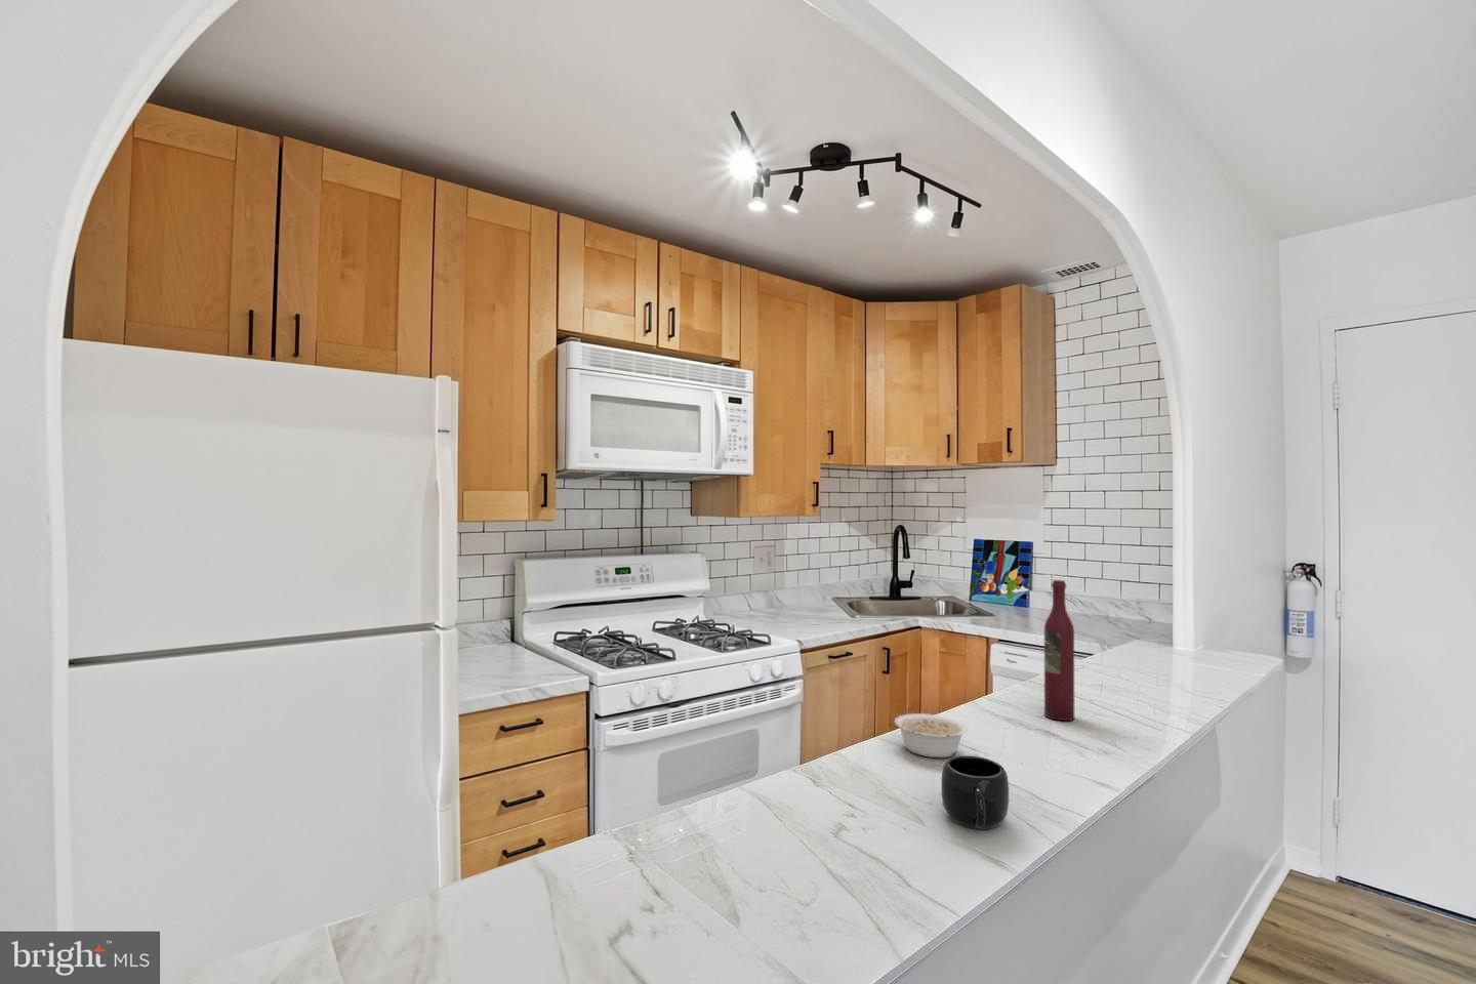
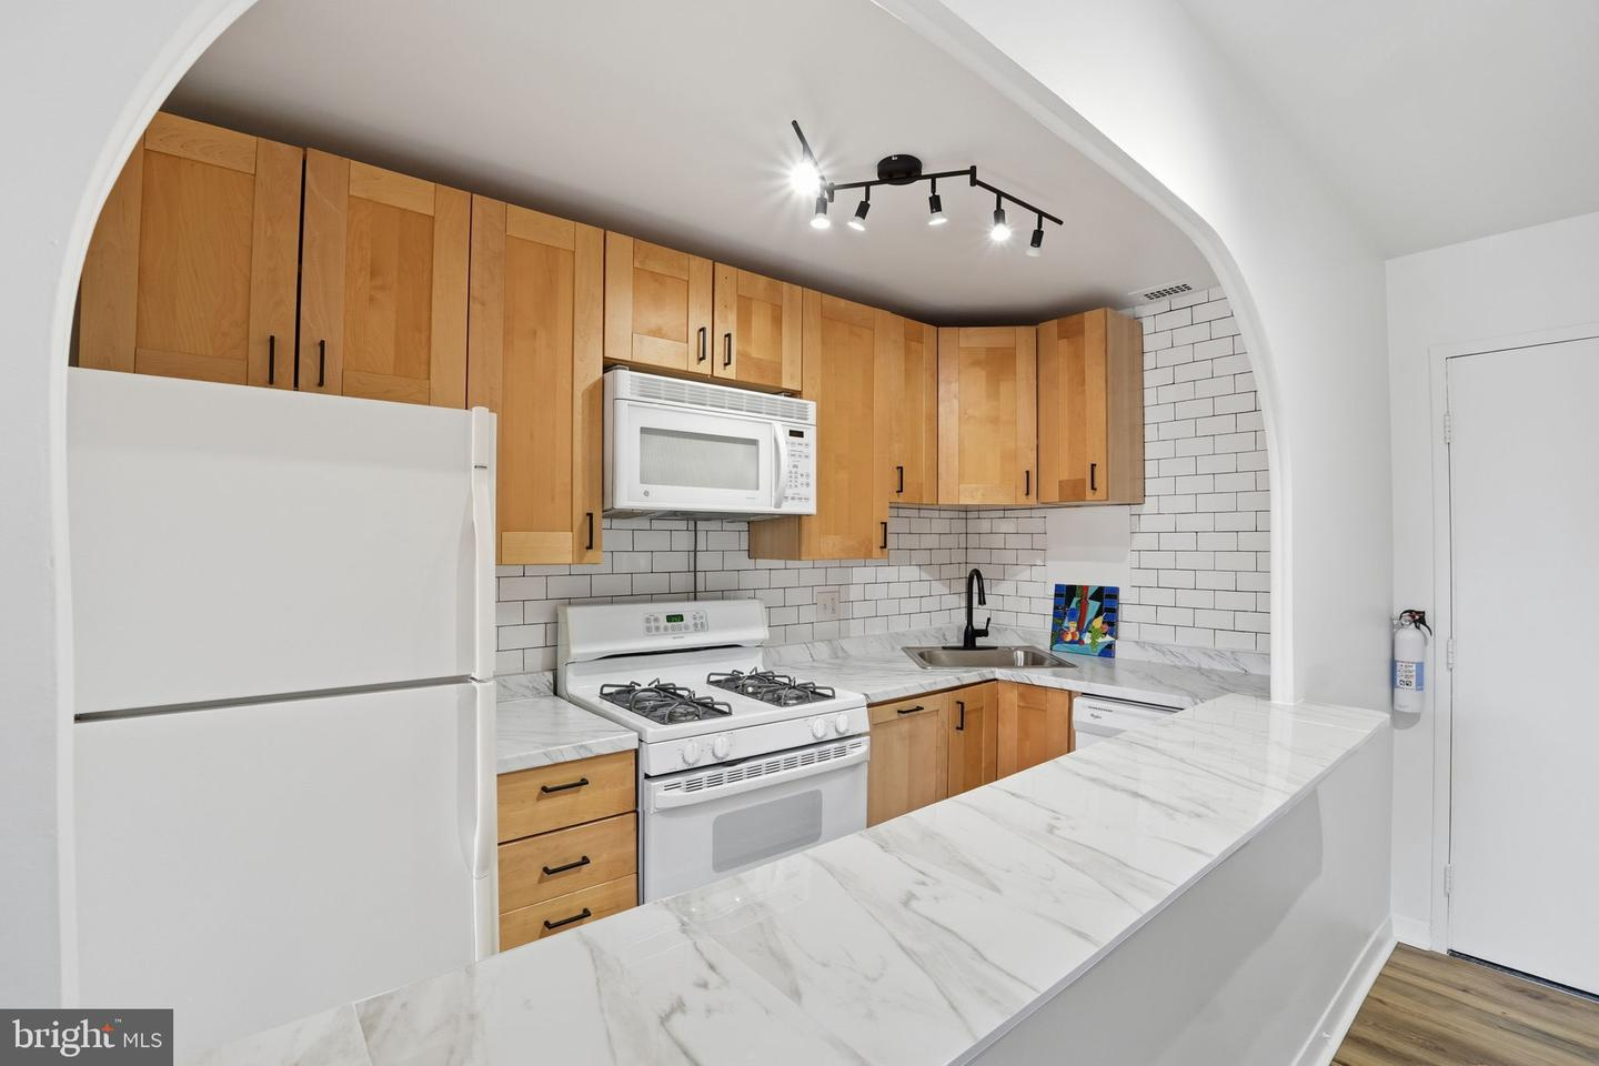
- legume [894,713,969,759]
- wine bottle [1043,579,1075,722]
- mug [940,754,1009,830]
